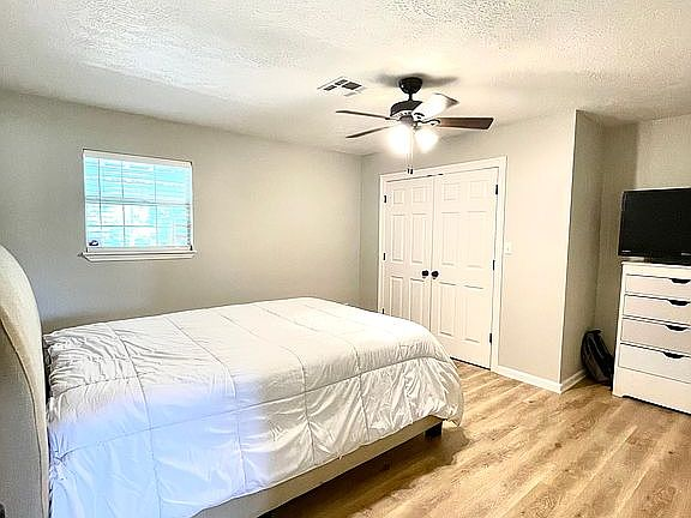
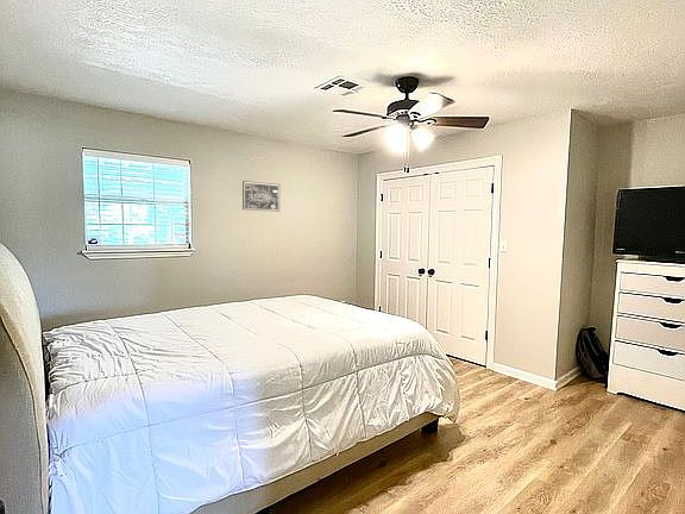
+ wall art [241,180,281,213]
